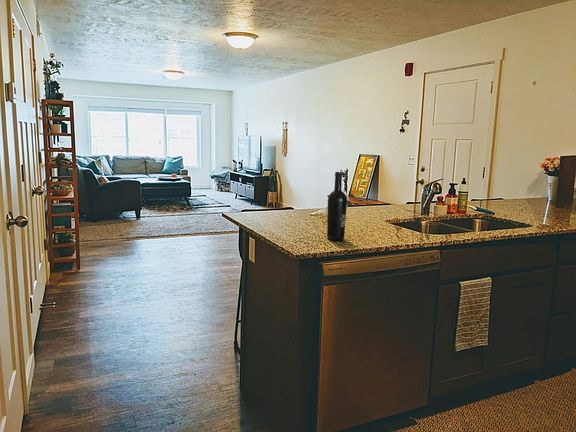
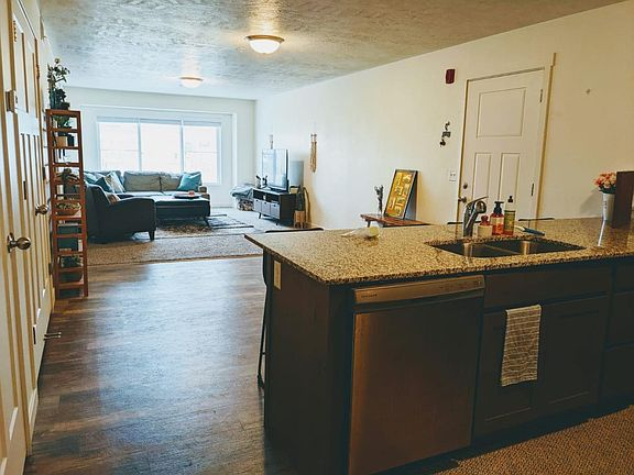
- wine bottle [326,171,348,242]
